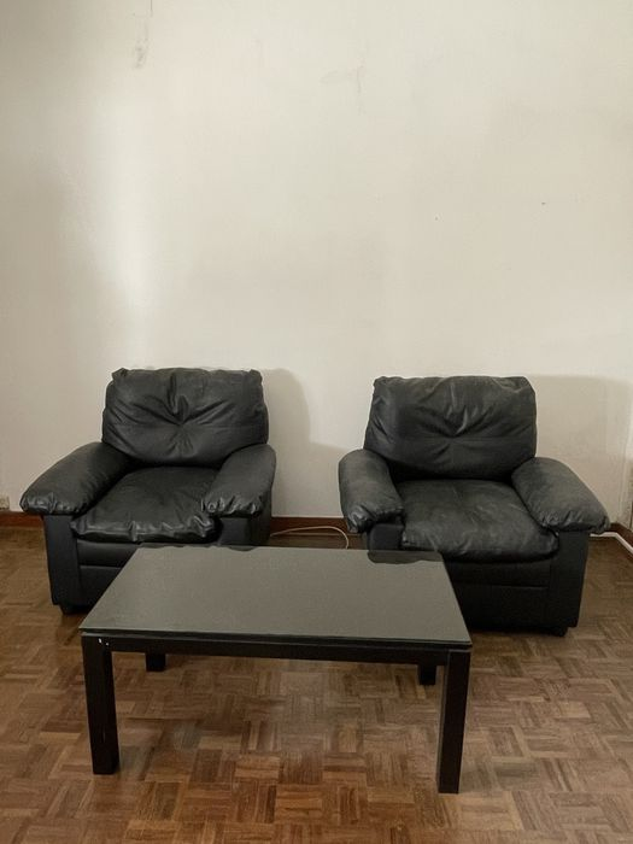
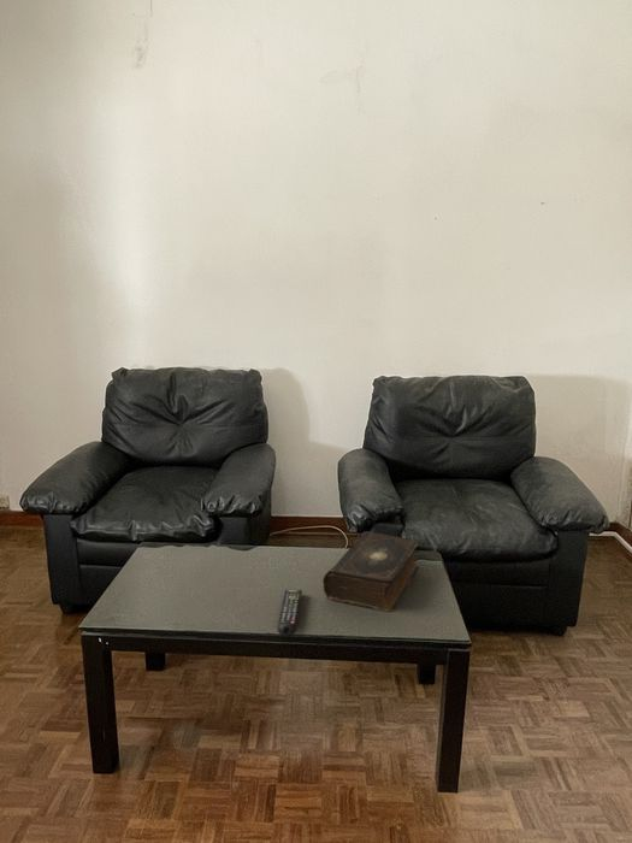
+ remote control [277,589,303,636]
+ book [321,530,421,613]
